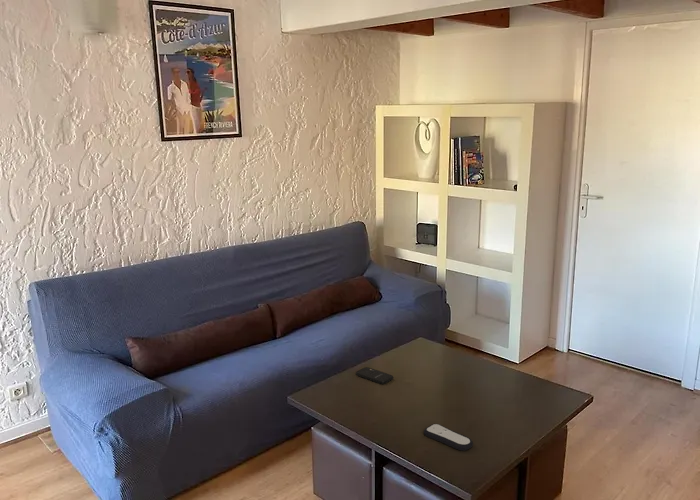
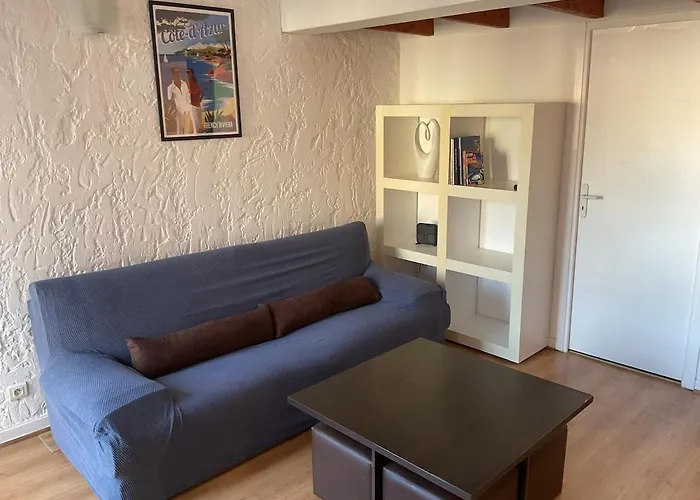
- remote control [423,423,474,452]
- smartphone [355,366,394,385]
